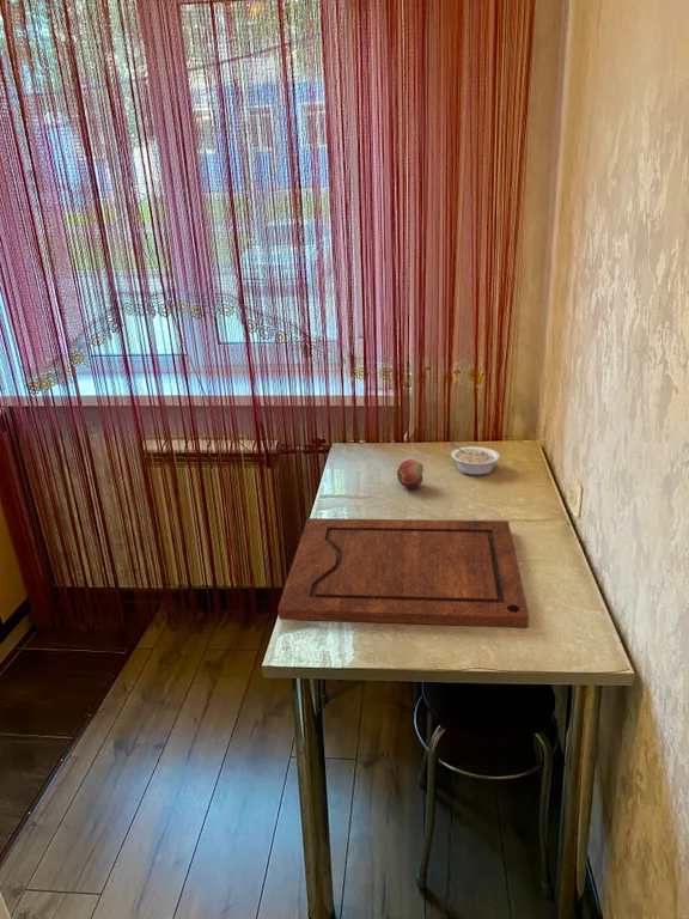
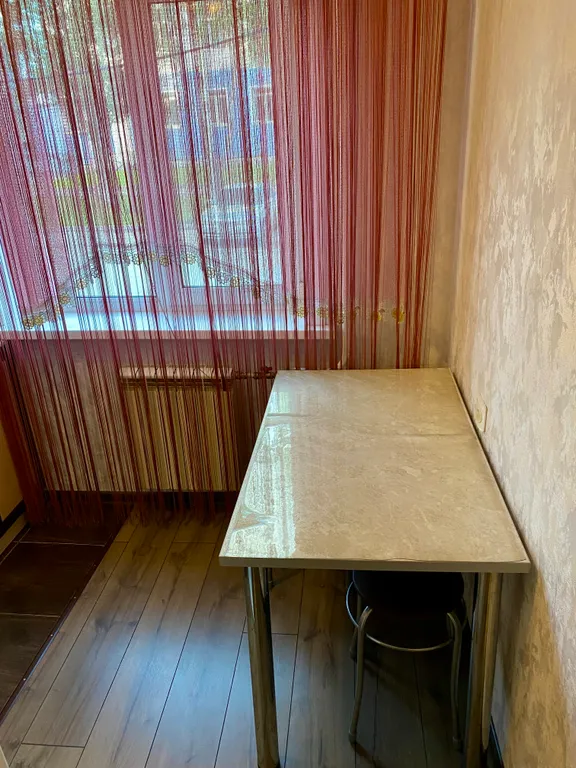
- fruit [396,458,425,489]
- legume [450,442,501,477]
- cutting board [276,517,530,628]
